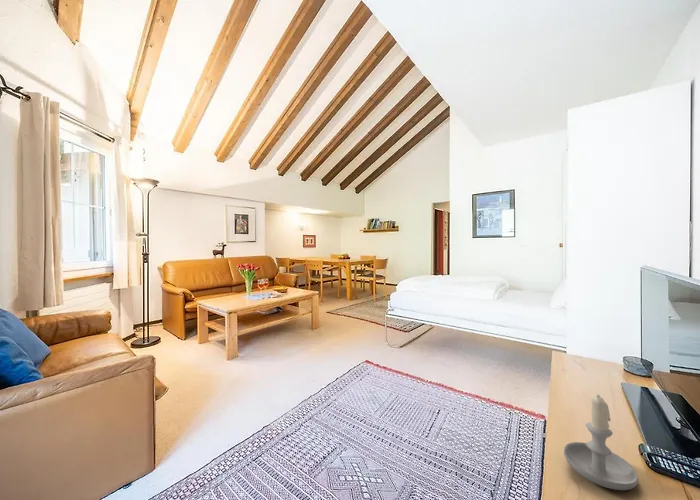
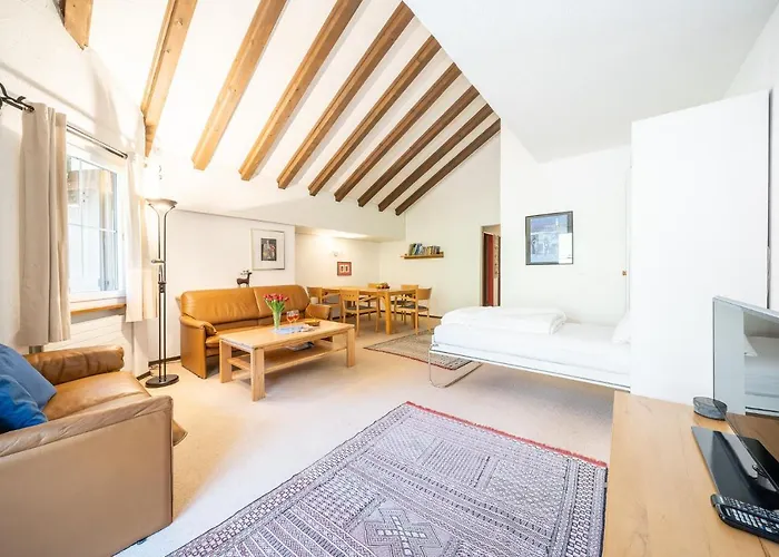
- candle [563,394,639,491]
